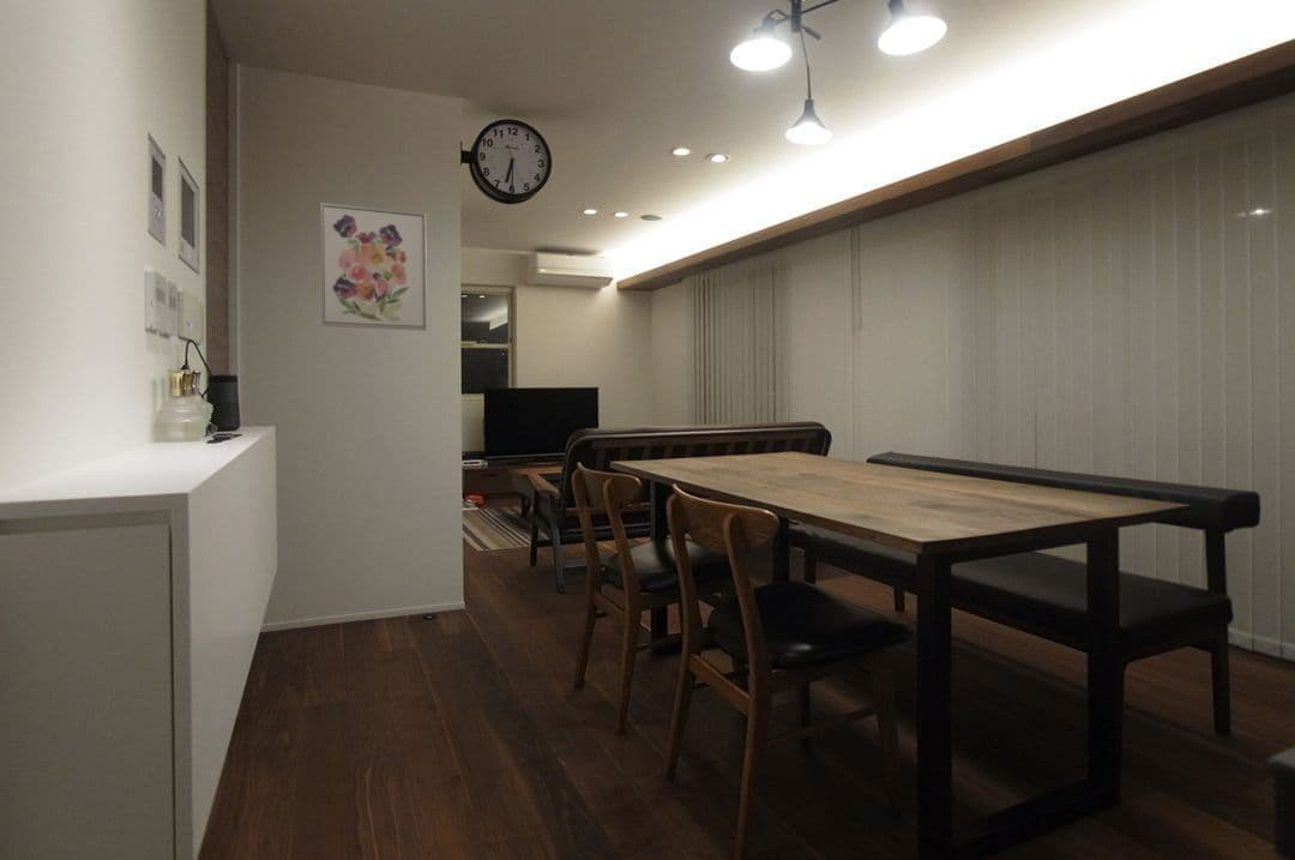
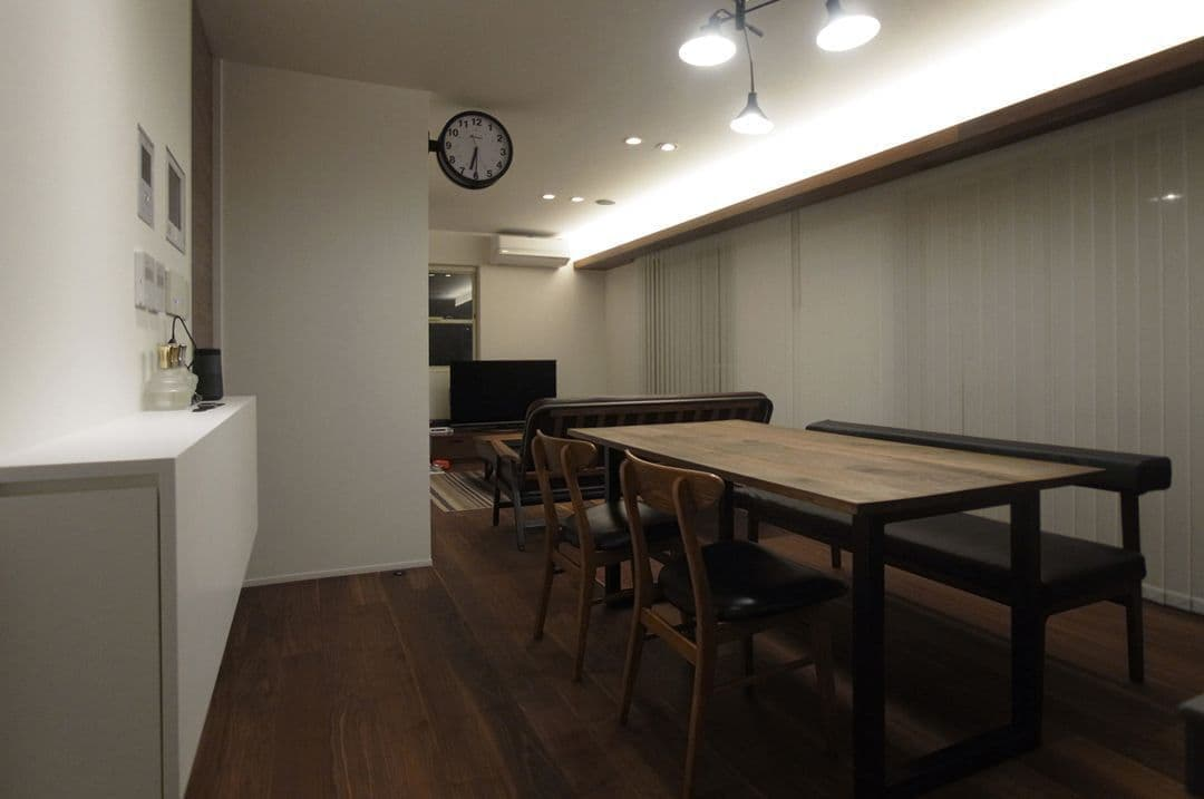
- wall art [319,202,428,332]
